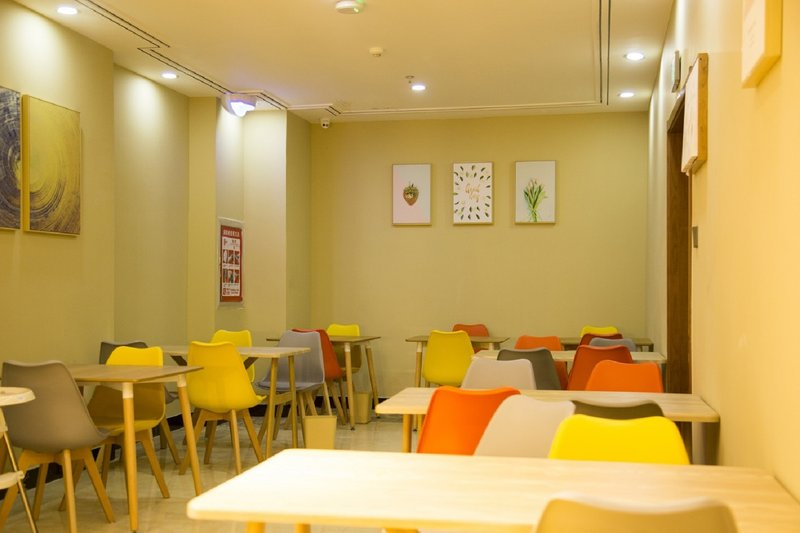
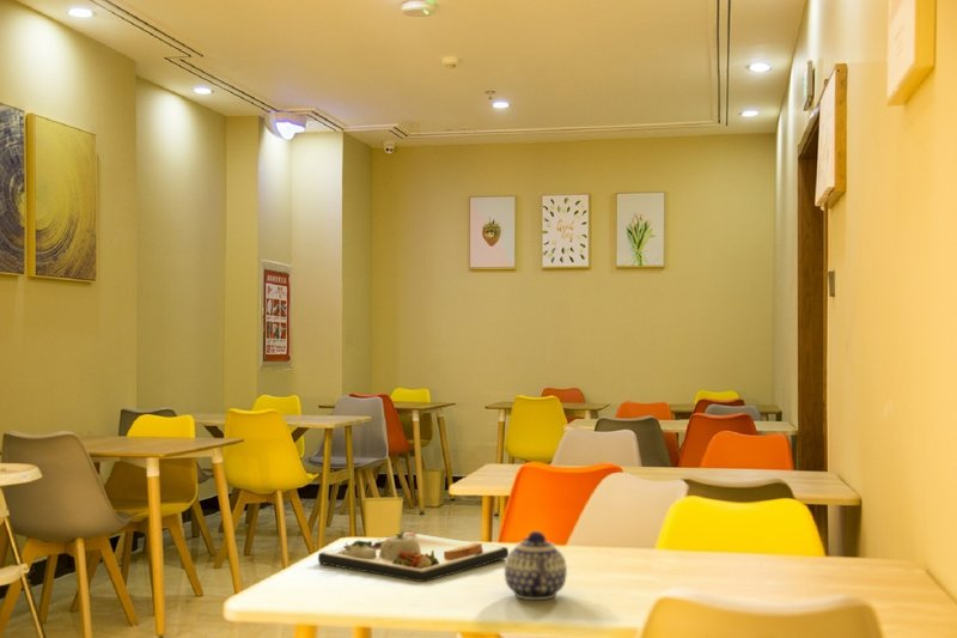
+ teapot [504,530,568,601]
+ dinner plate [317,530,510,583]
